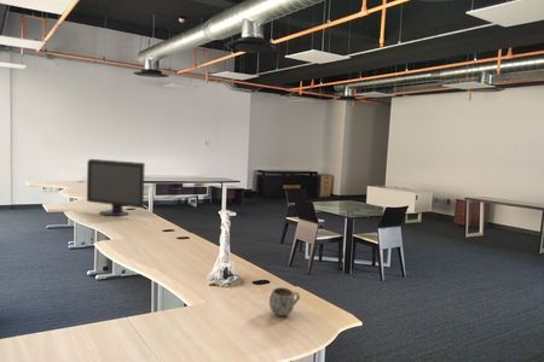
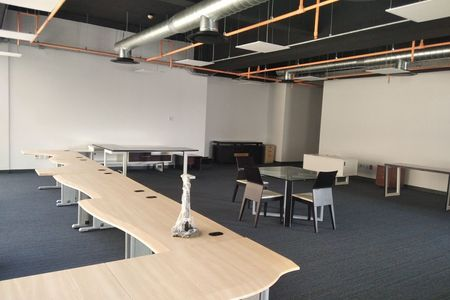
- mug [268,286,301,317]
- monitor [86,158,146,217]
